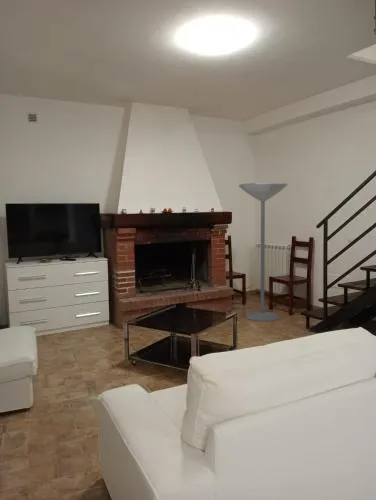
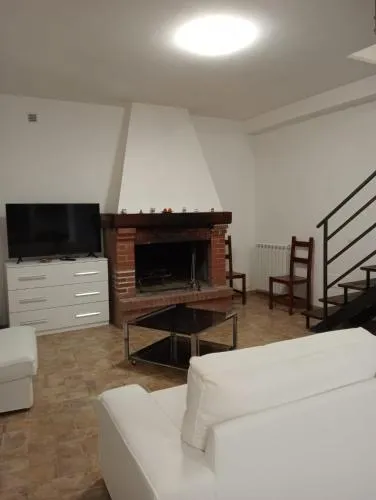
- floor lamp [238,182,289,322]
